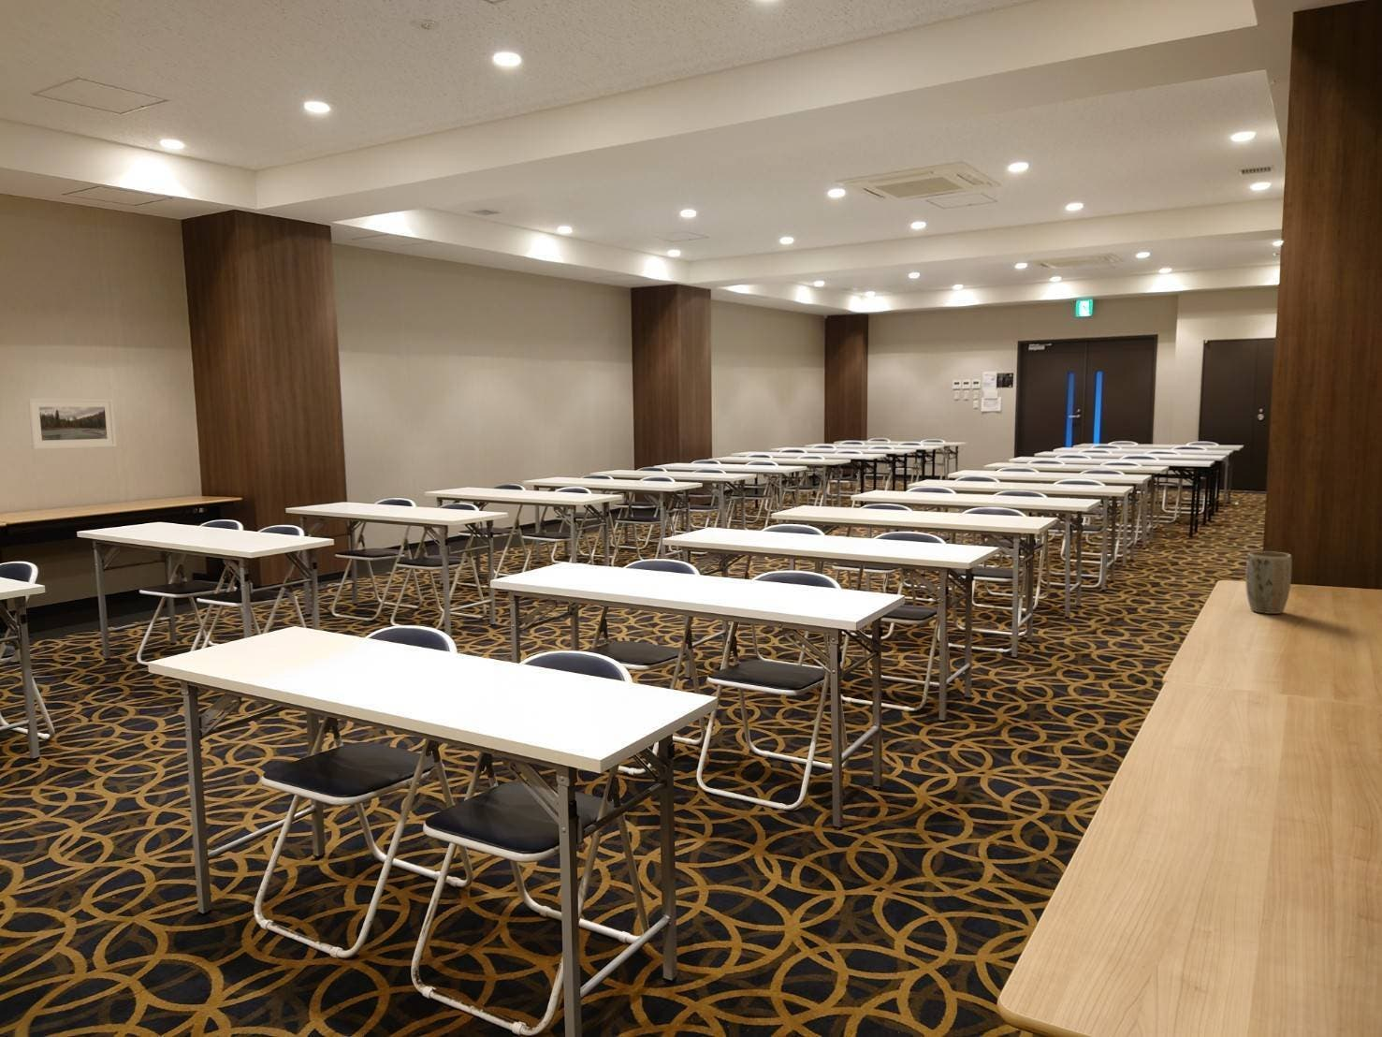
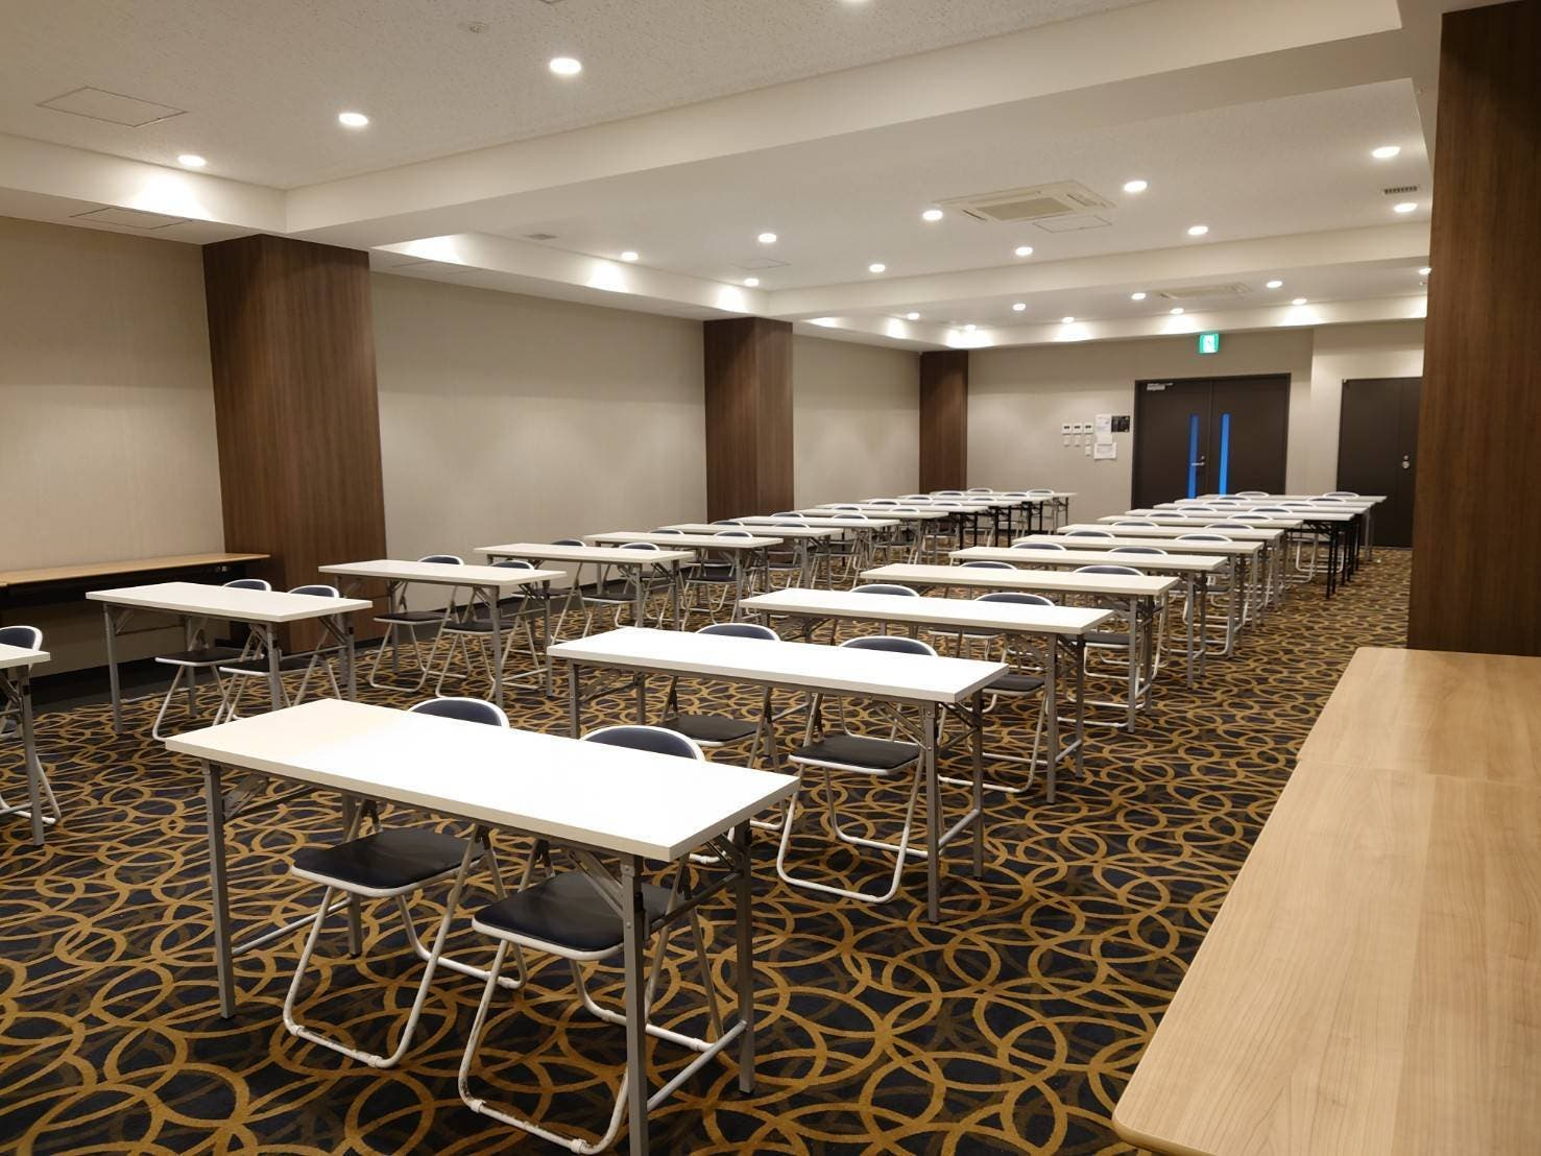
- plant pot [1245,550,1293,614]
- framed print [27,398,117,450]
